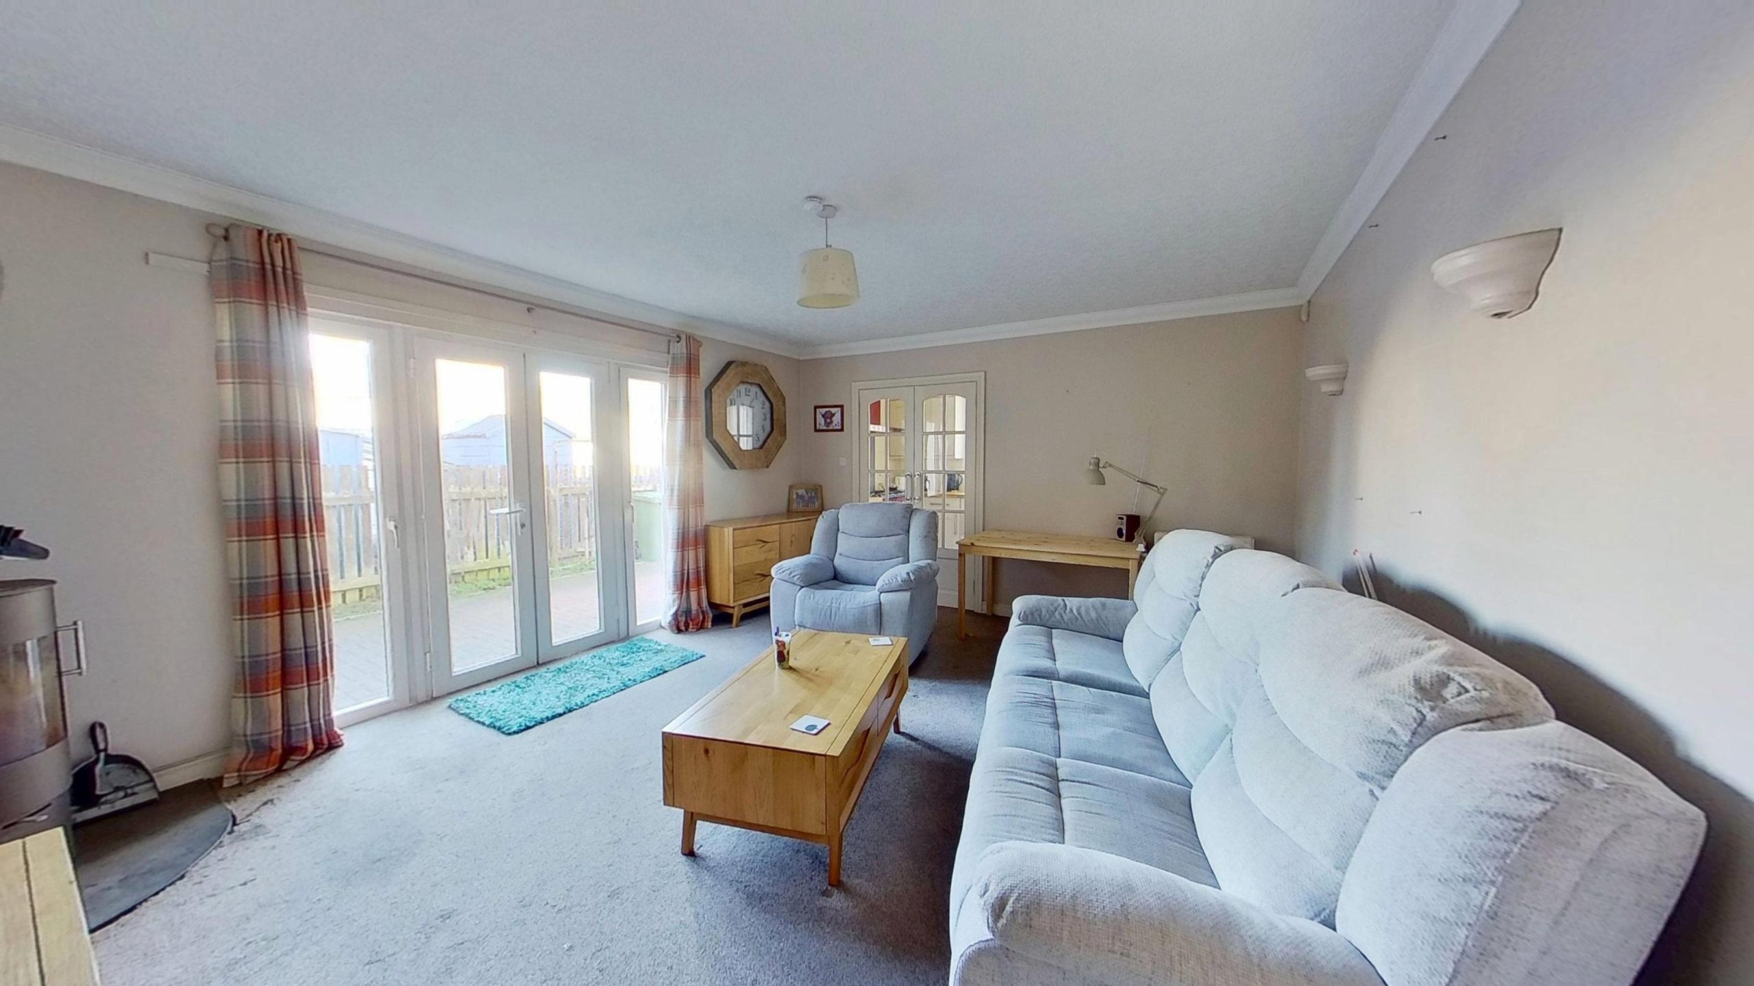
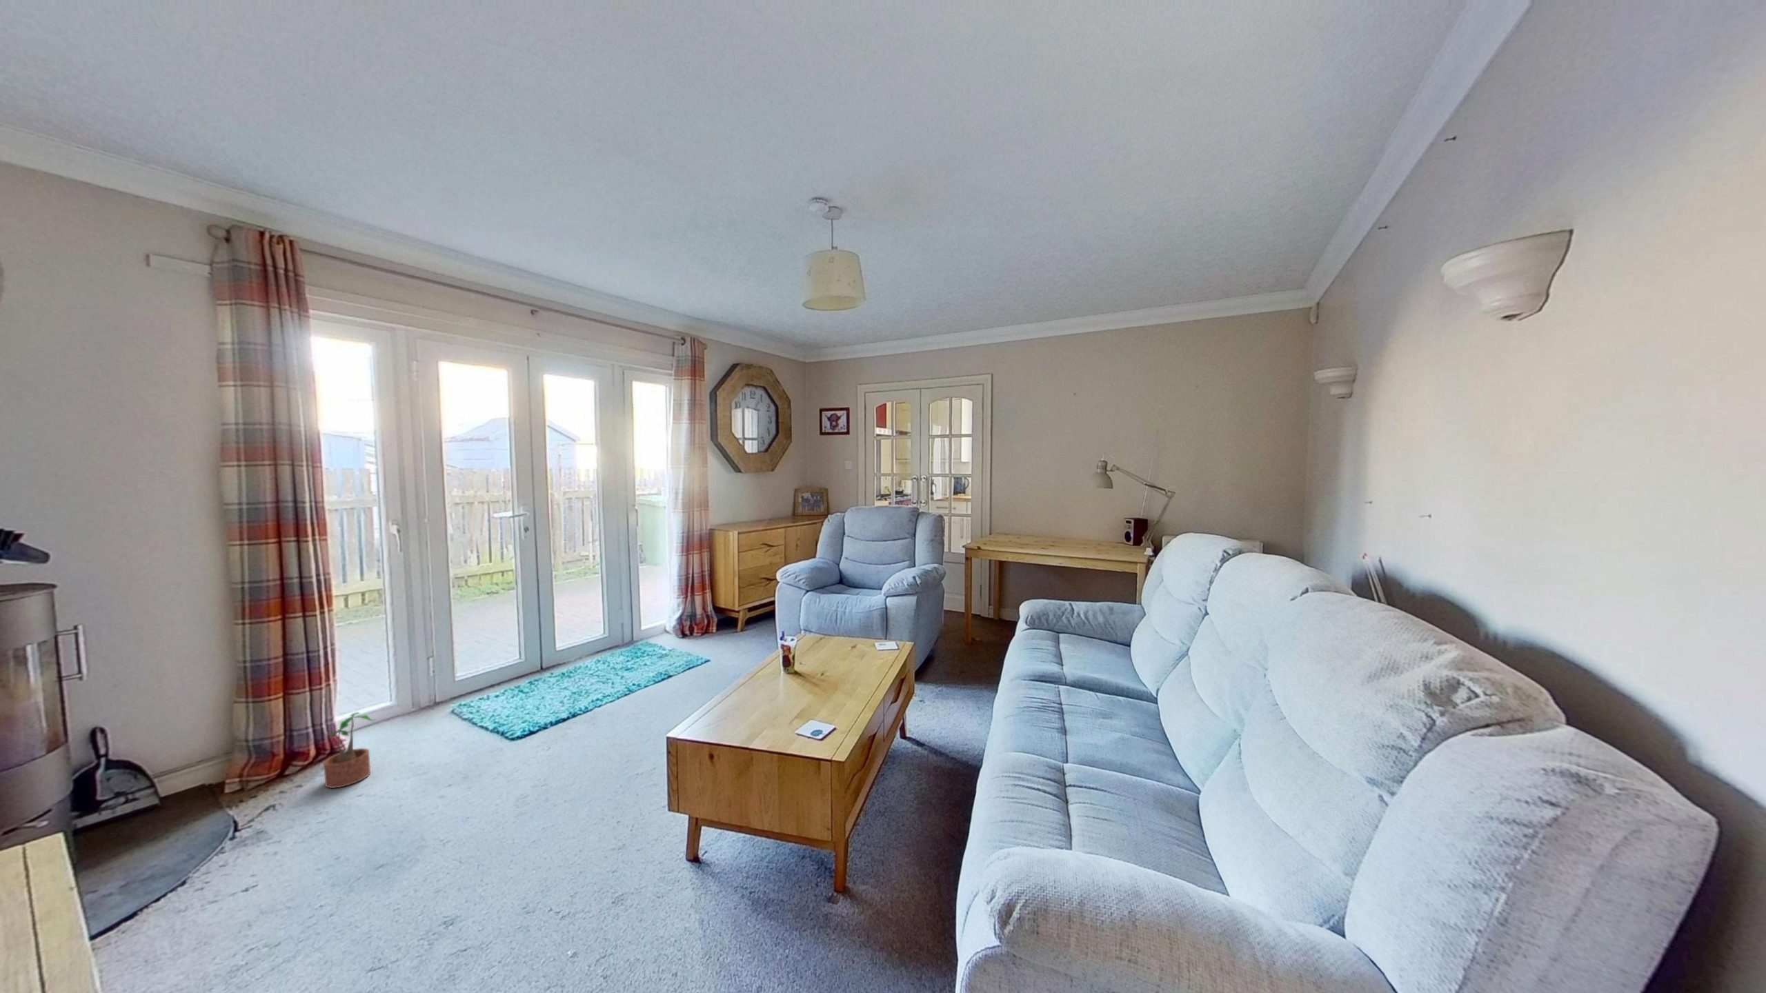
+ potted plant [323,710,377,789]
